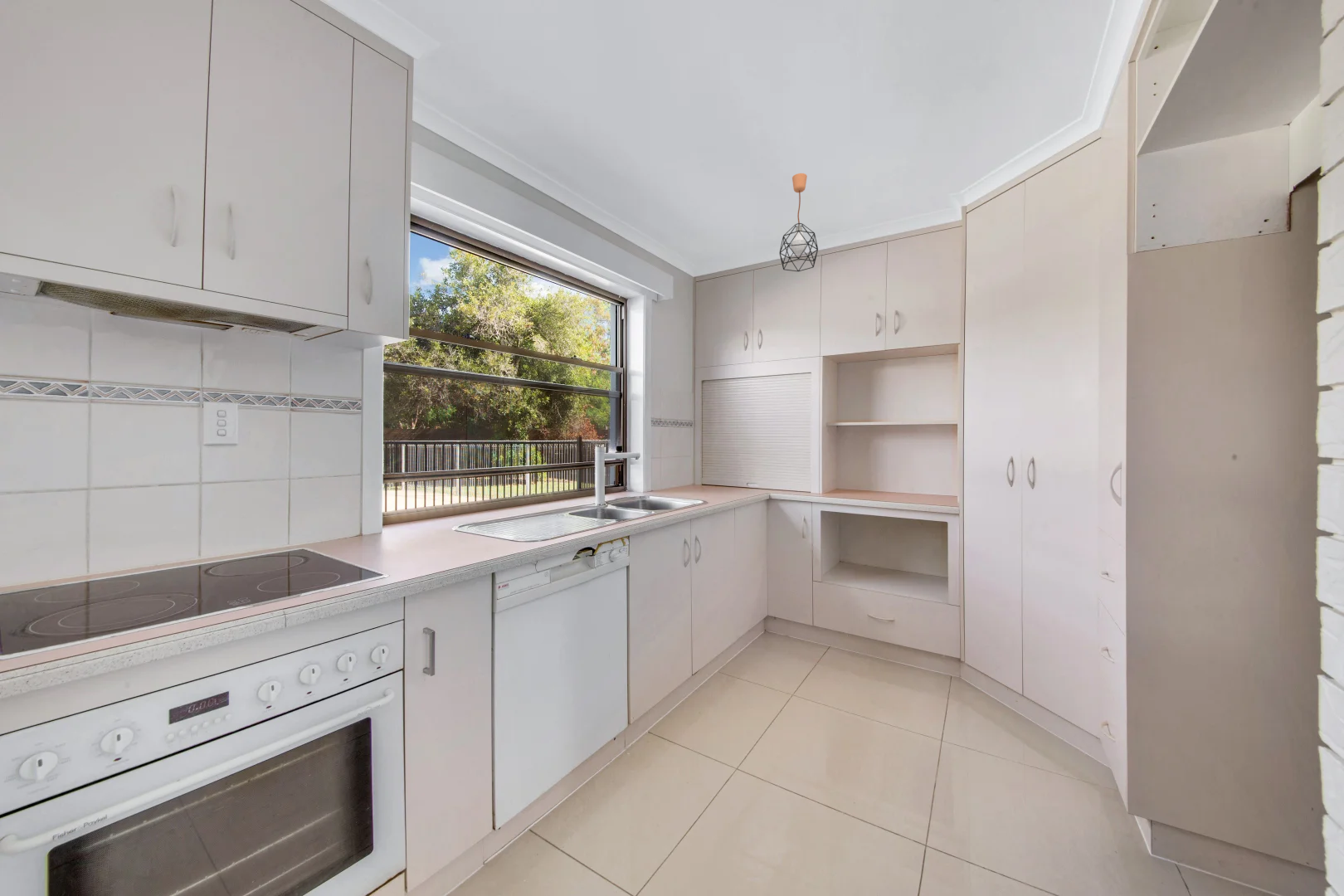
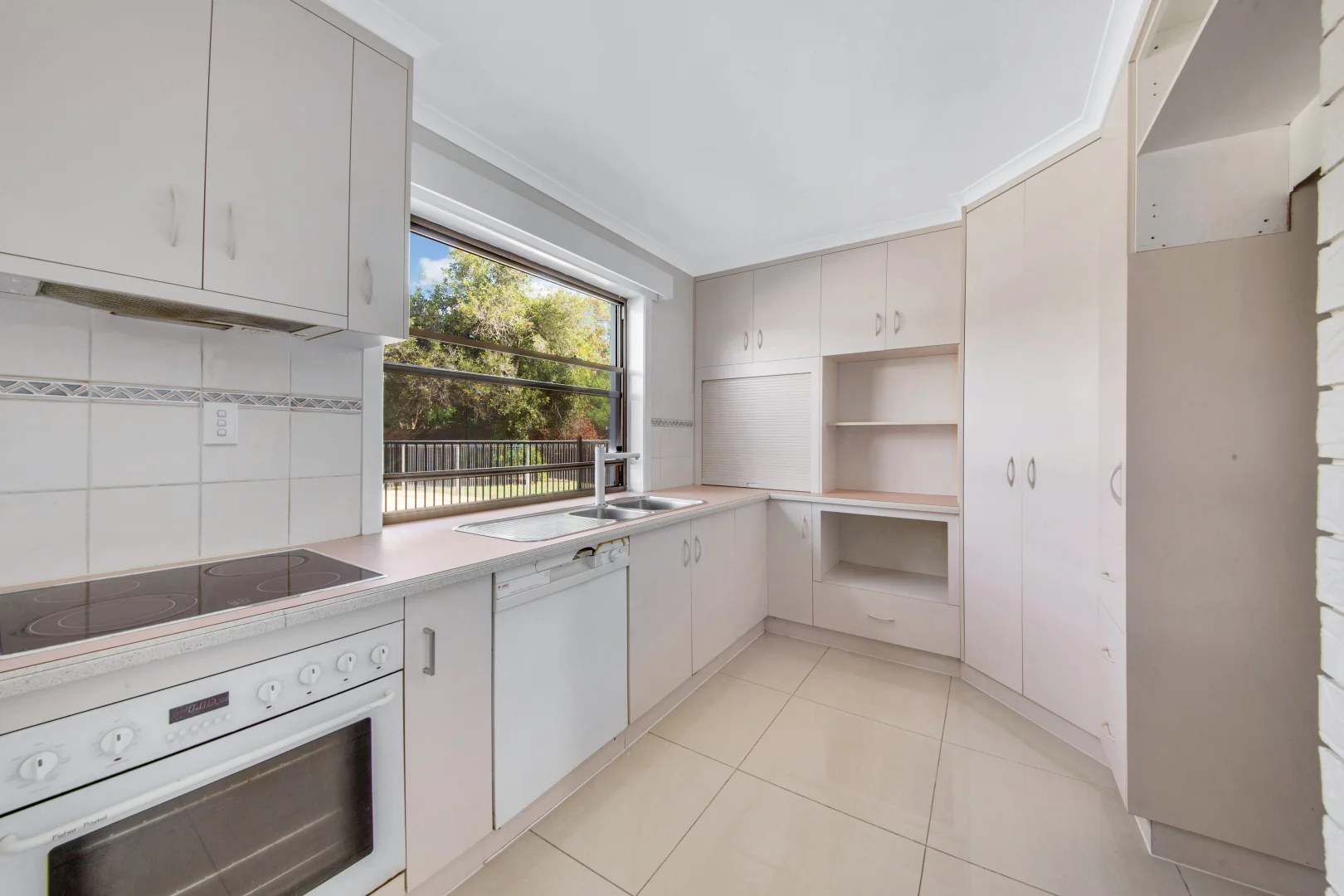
- pendant light [779,173,819,272]
